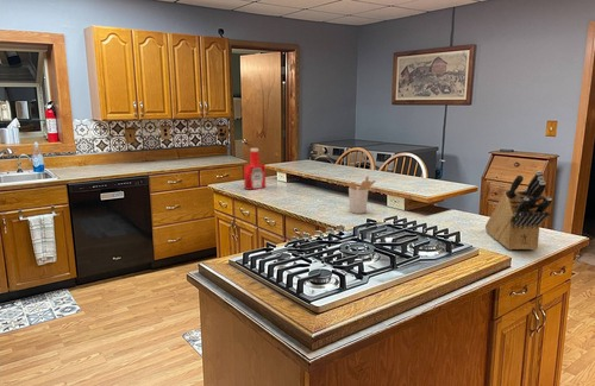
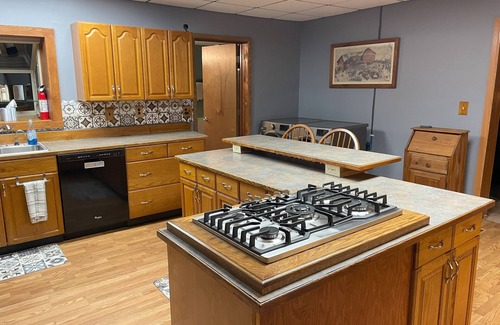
- utensil holder [347,175,377,215]
- soap bottle [243,147,267,191]
- knife block [484,170,553,251]
